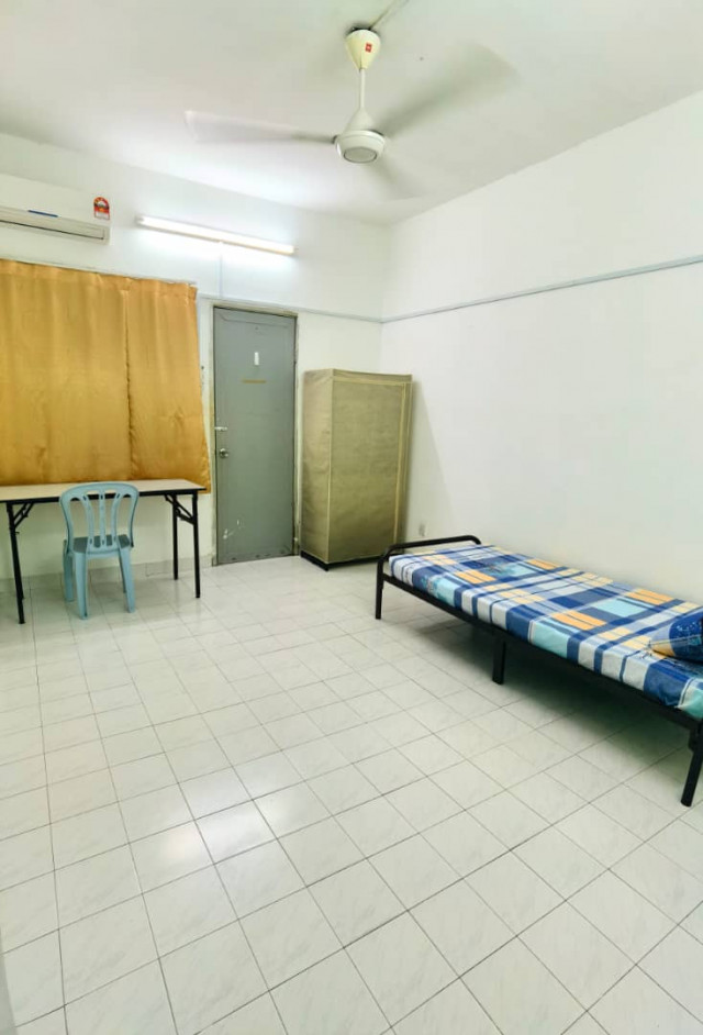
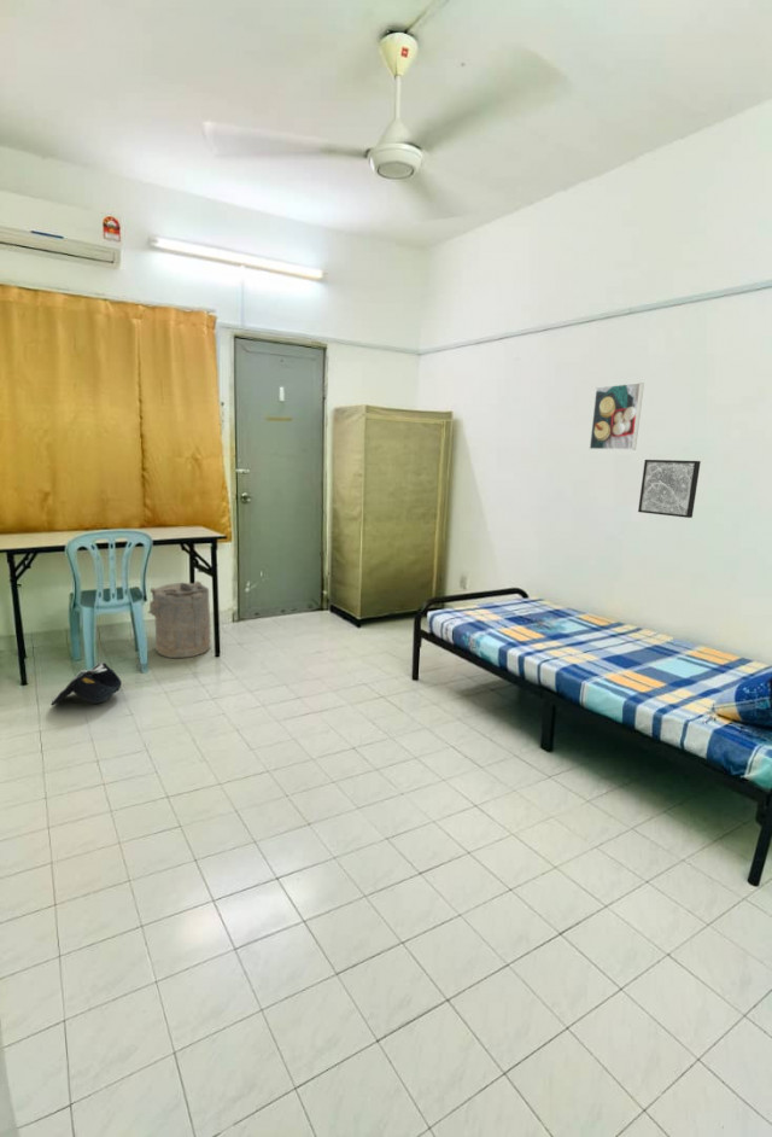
+ bag [49,660,123,706]
+ laundry hamper [147,581,211,659]
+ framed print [589,381,645,450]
+ wall art [637,459,702,519]
